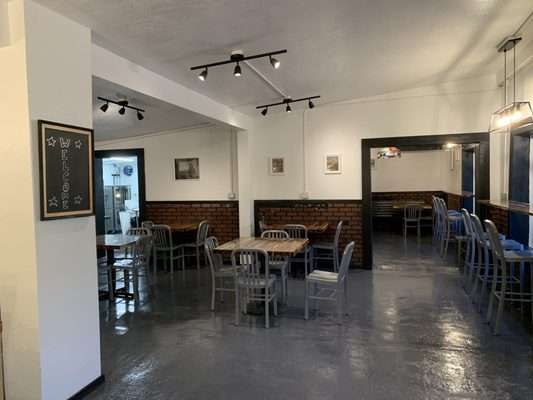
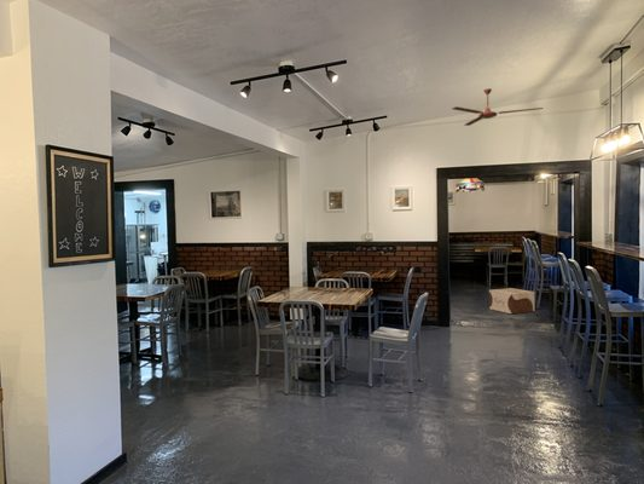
+ ceiling fan [451,87,545,127]
+ cardboard box [488,287,536,315]
